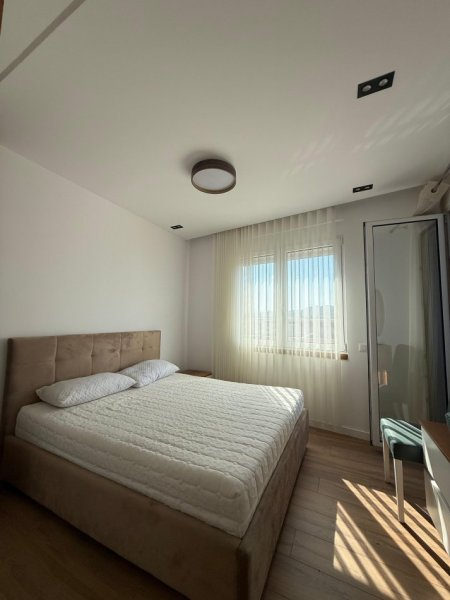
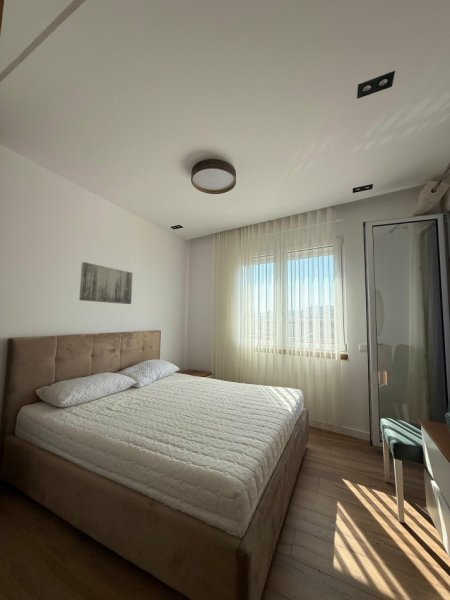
+ wall art [78,261,134,305]
